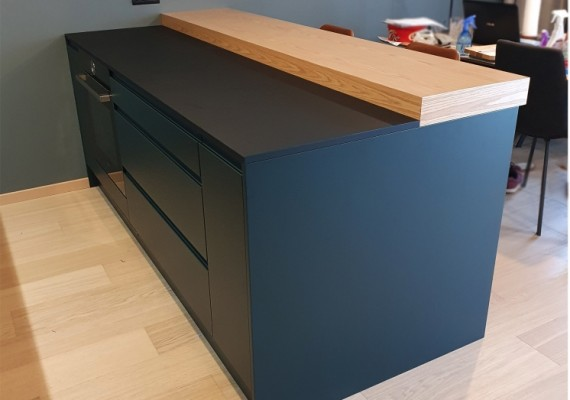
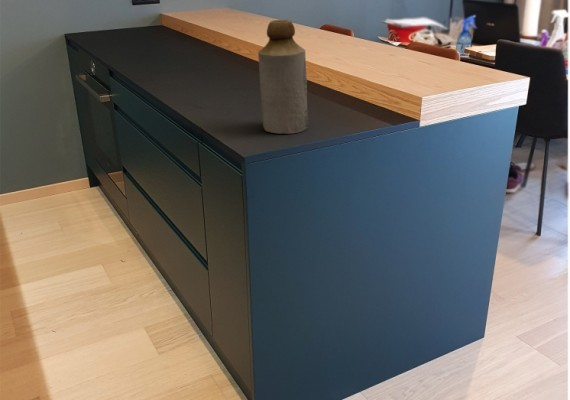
+ bottle [257,19,309,135]
